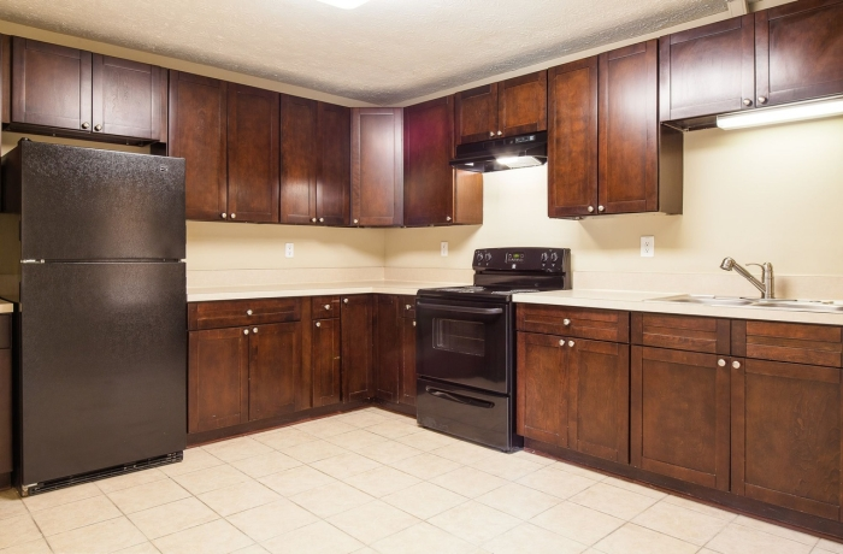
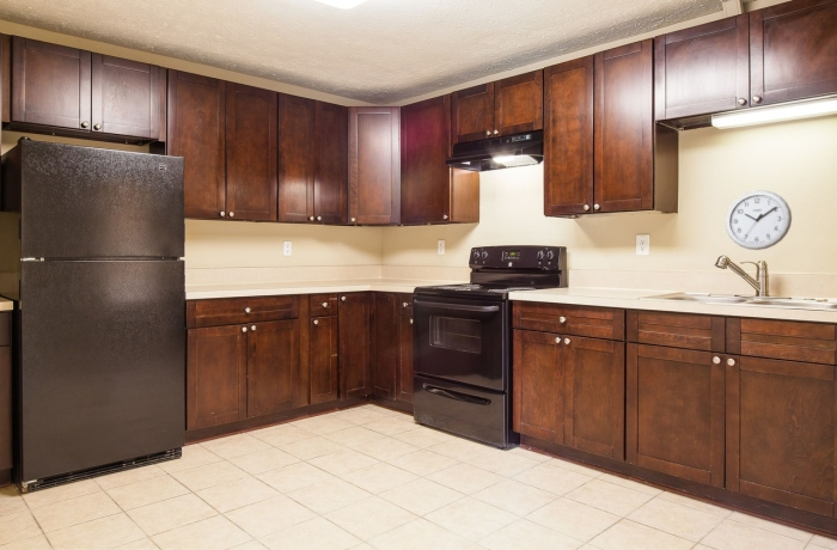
+ wall clock [723,189,793,251]
